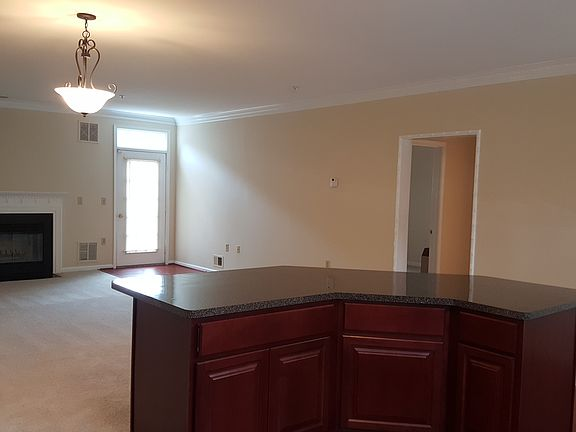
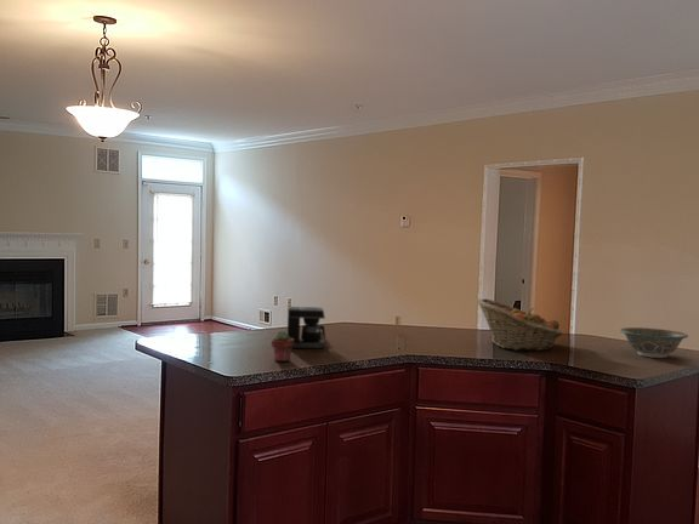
+ potted succulent [271,330,294,363]
+ fruit basket [477,297,564,352]
+ coffee maker [286,306,326,349]
+ bowl [619,326,689,359]
